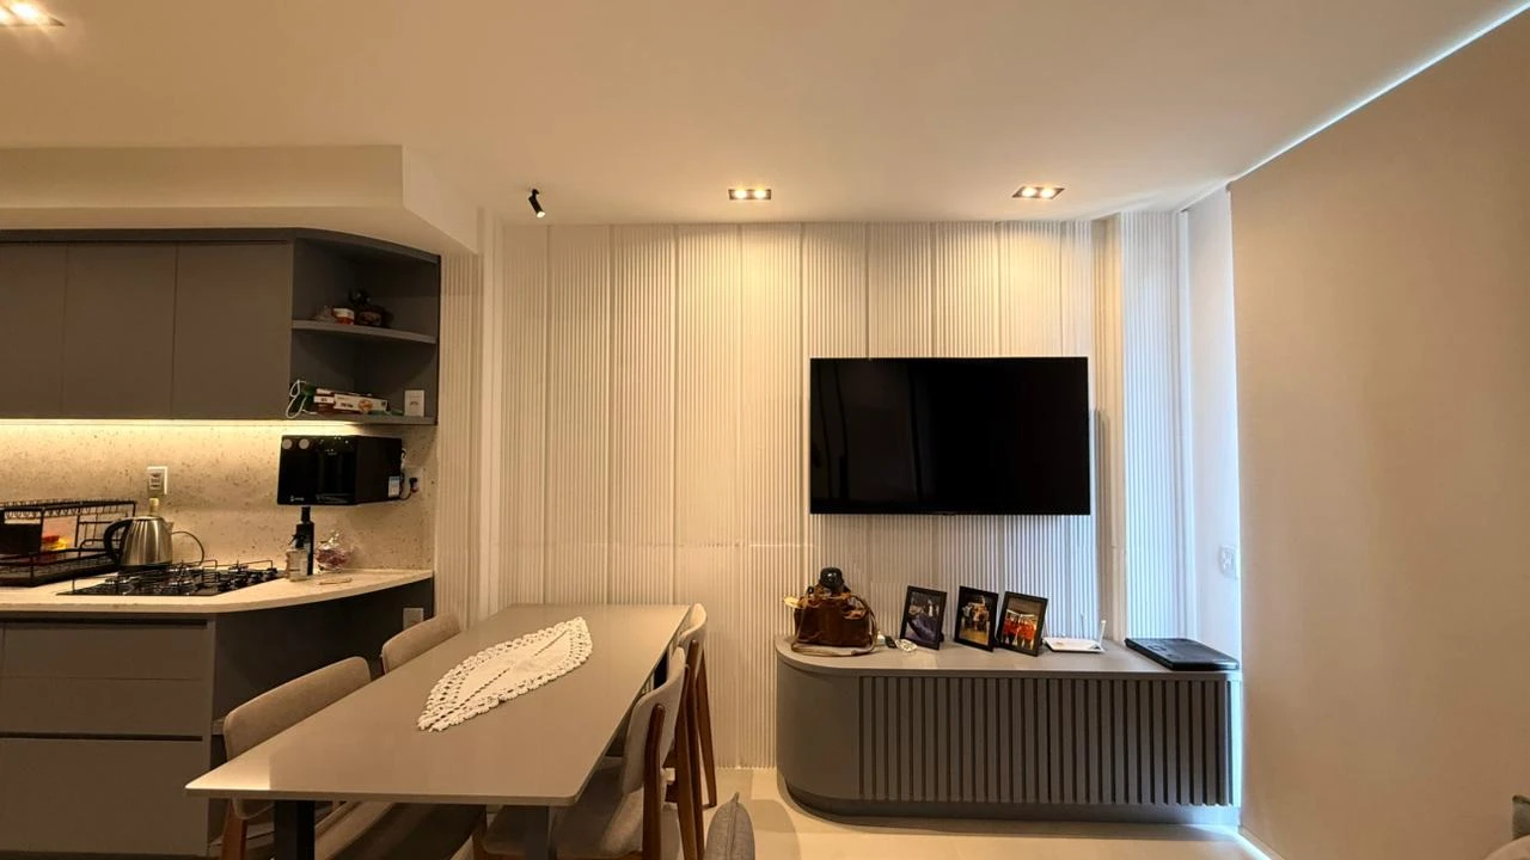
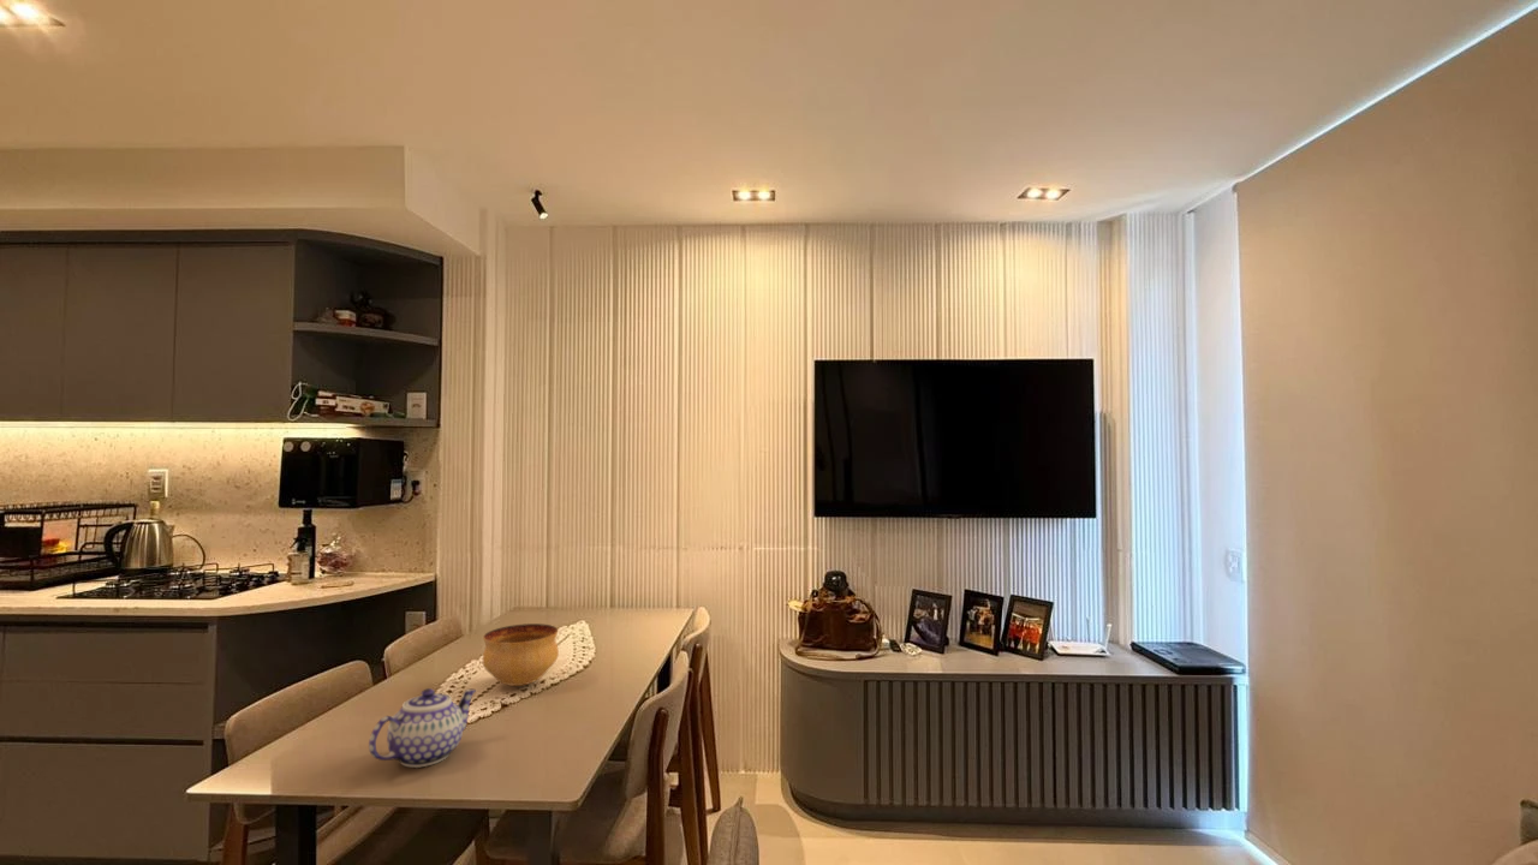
+ bowl [482,622,560,687]
+ teapot [368,687,477,769]
